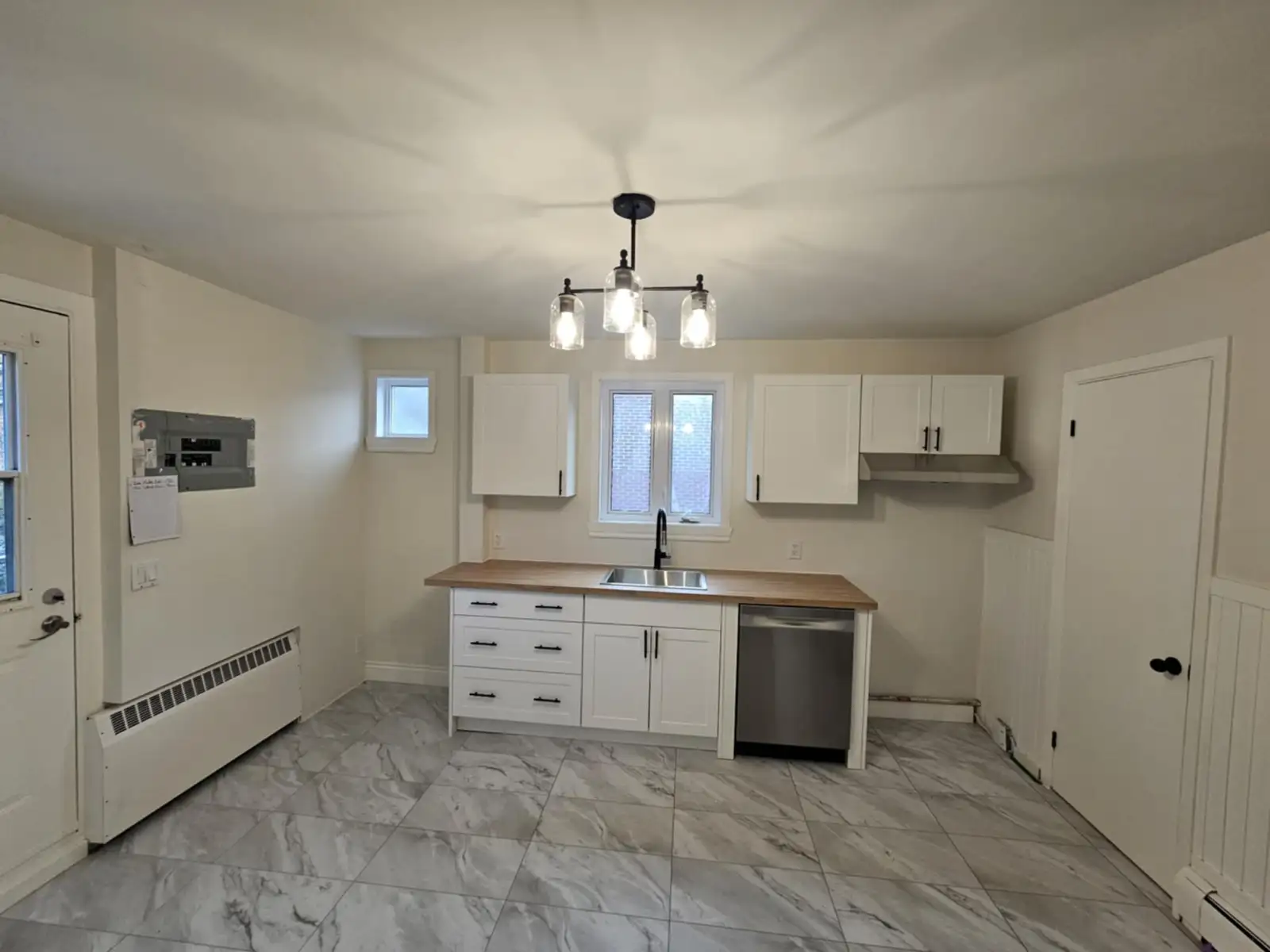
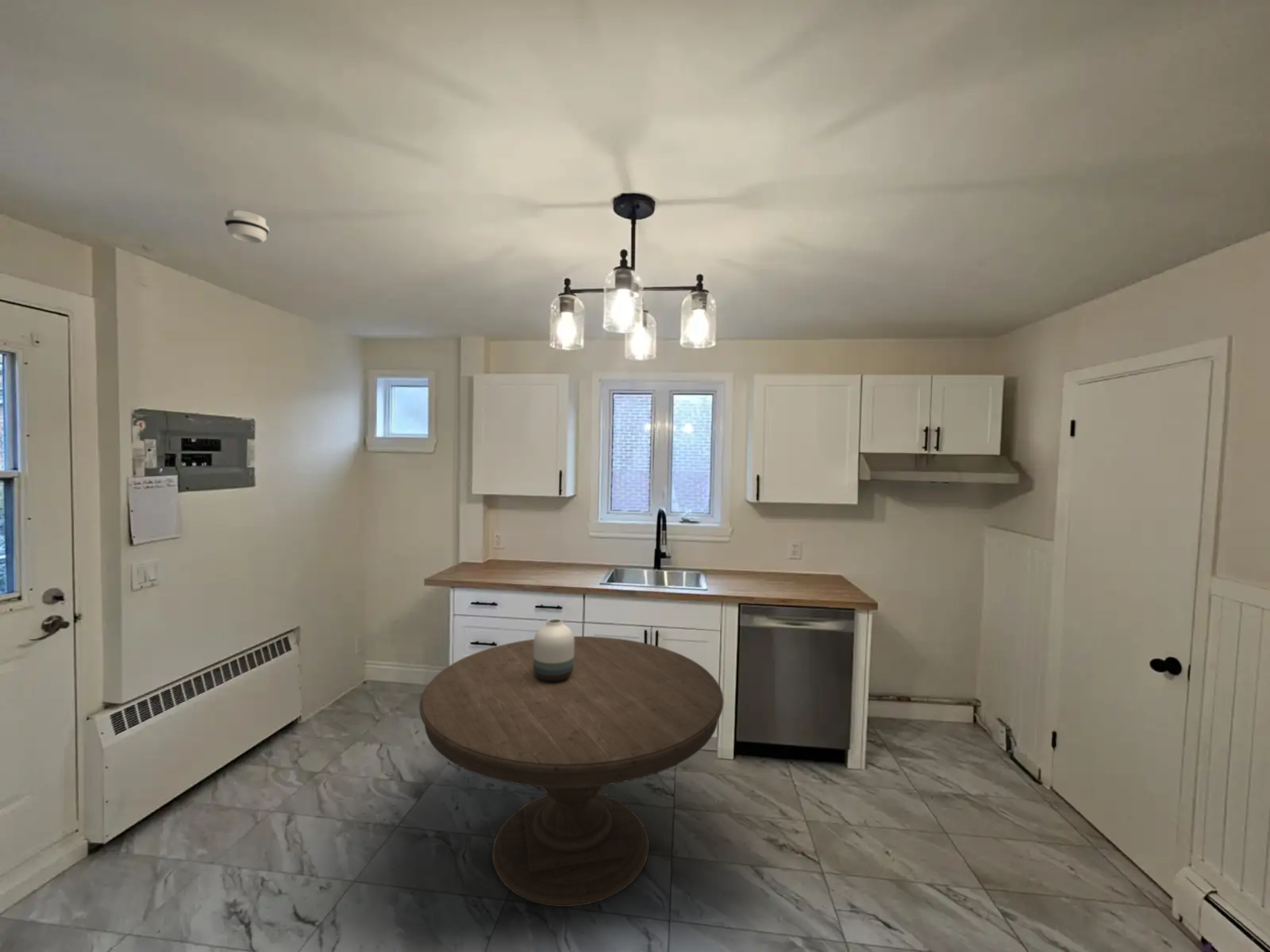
+ smoke detector [224,209,270,244]
+ dining table [418,635,725,908]
+ vase [533,618,575,681]
